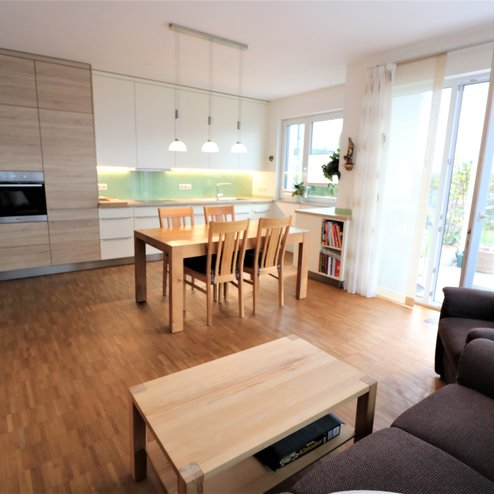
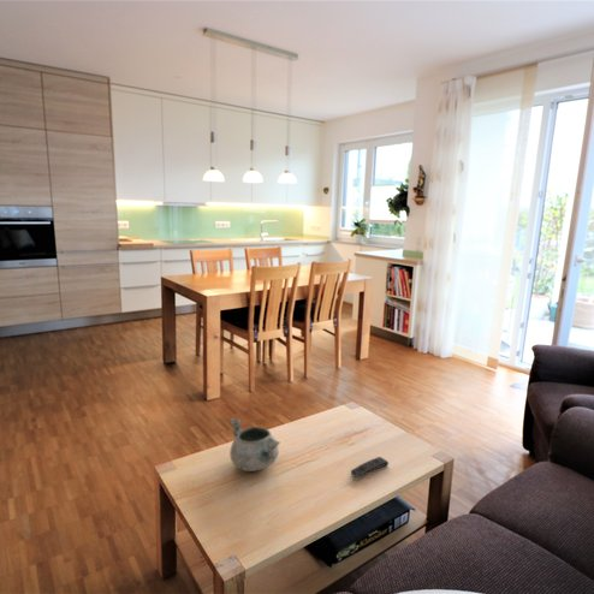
+ decorative bowl [227,417,280,473]
+ remote control [350,456,390,479]
